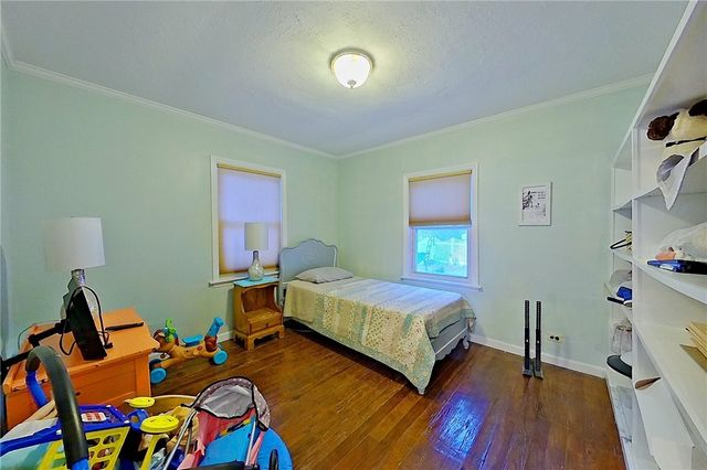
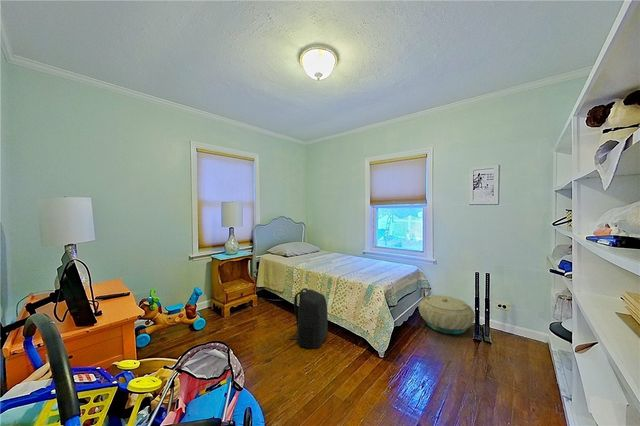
+ basket [418,294,476,335]
+ backpack [288,287,329,349]
